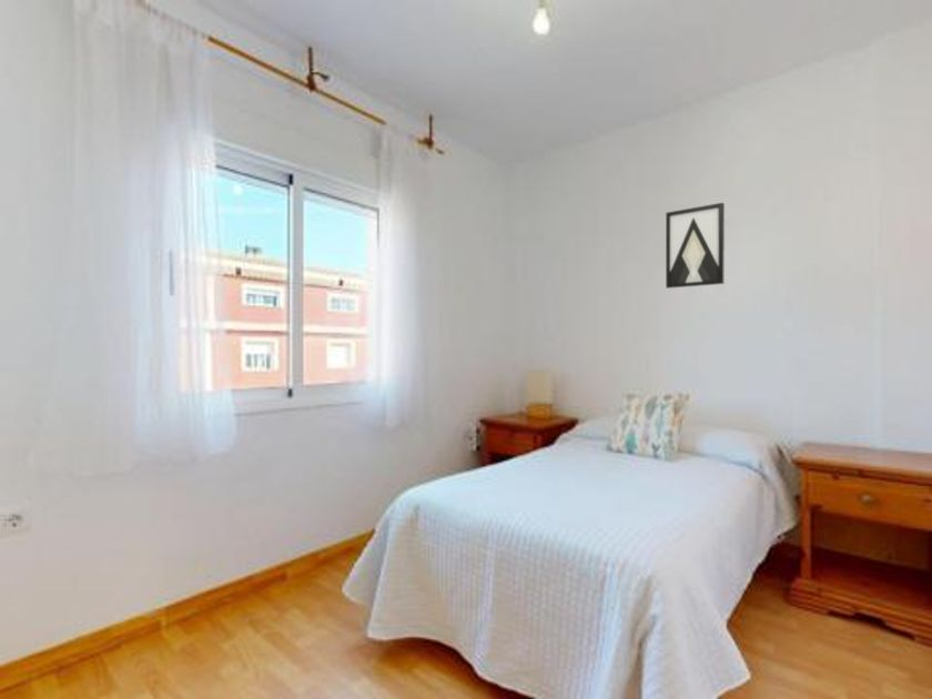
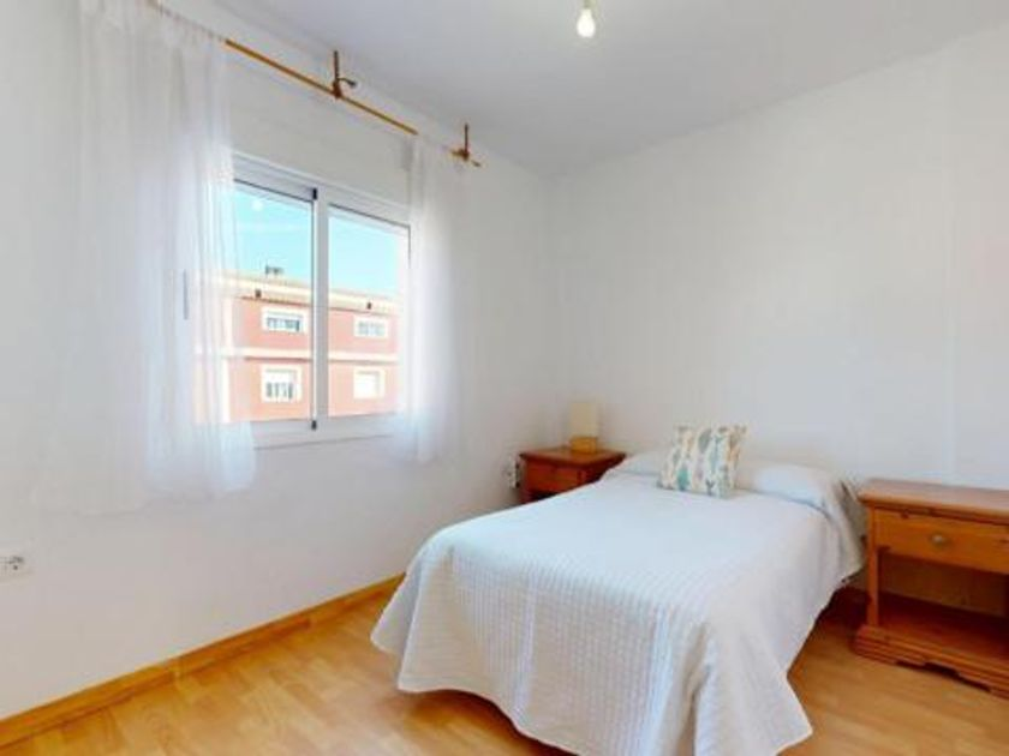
- wall art [665,202,726,290]
